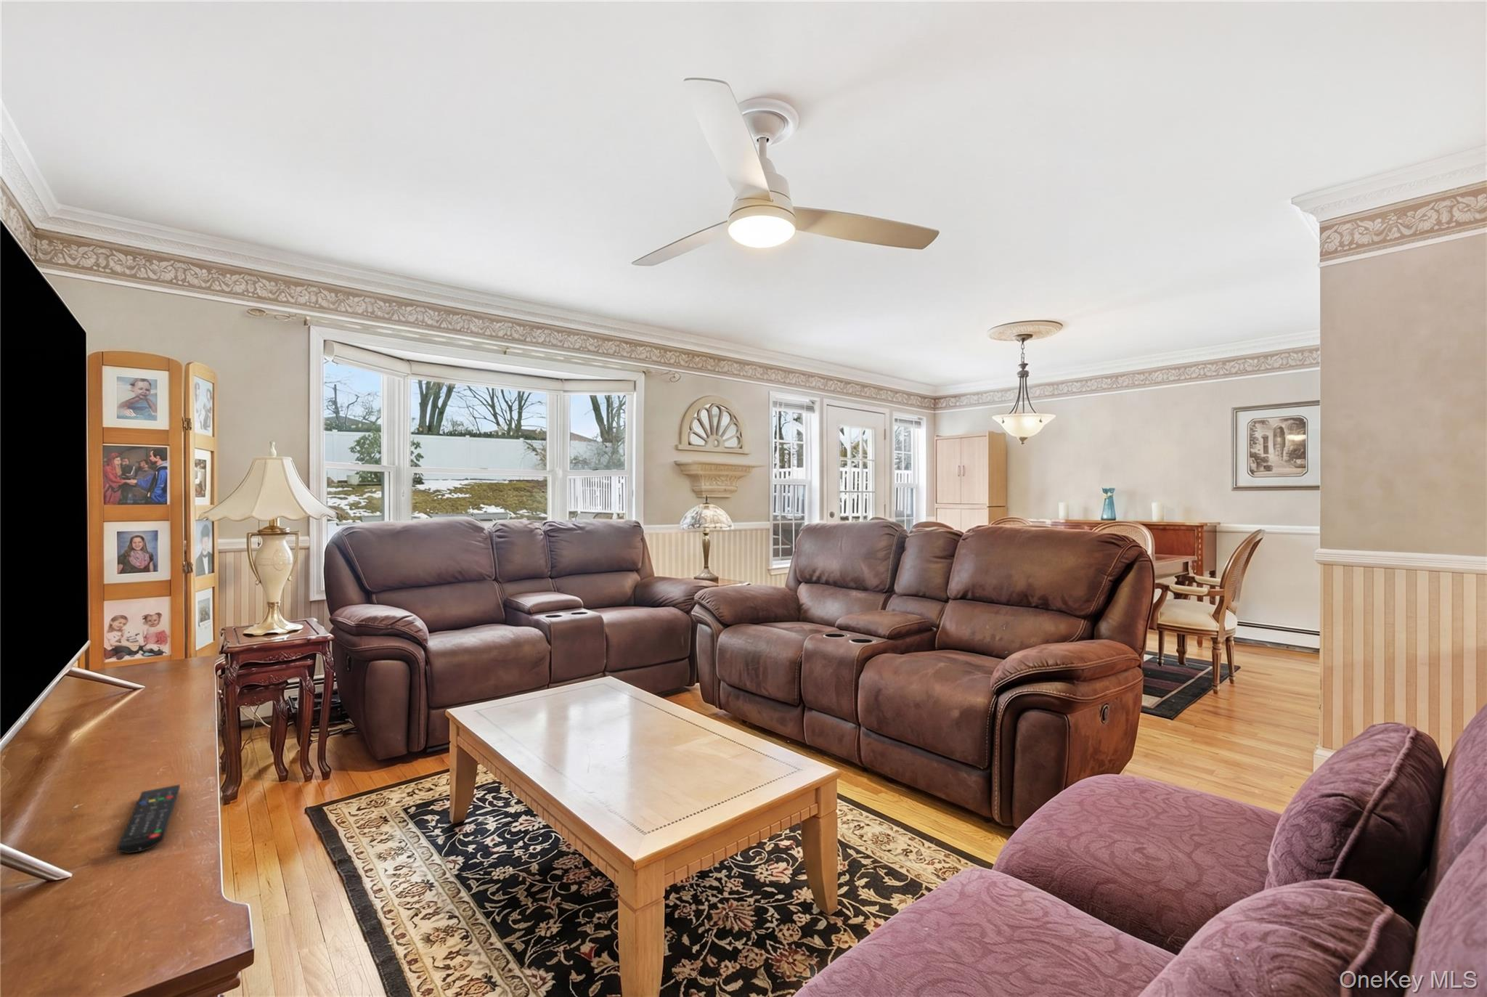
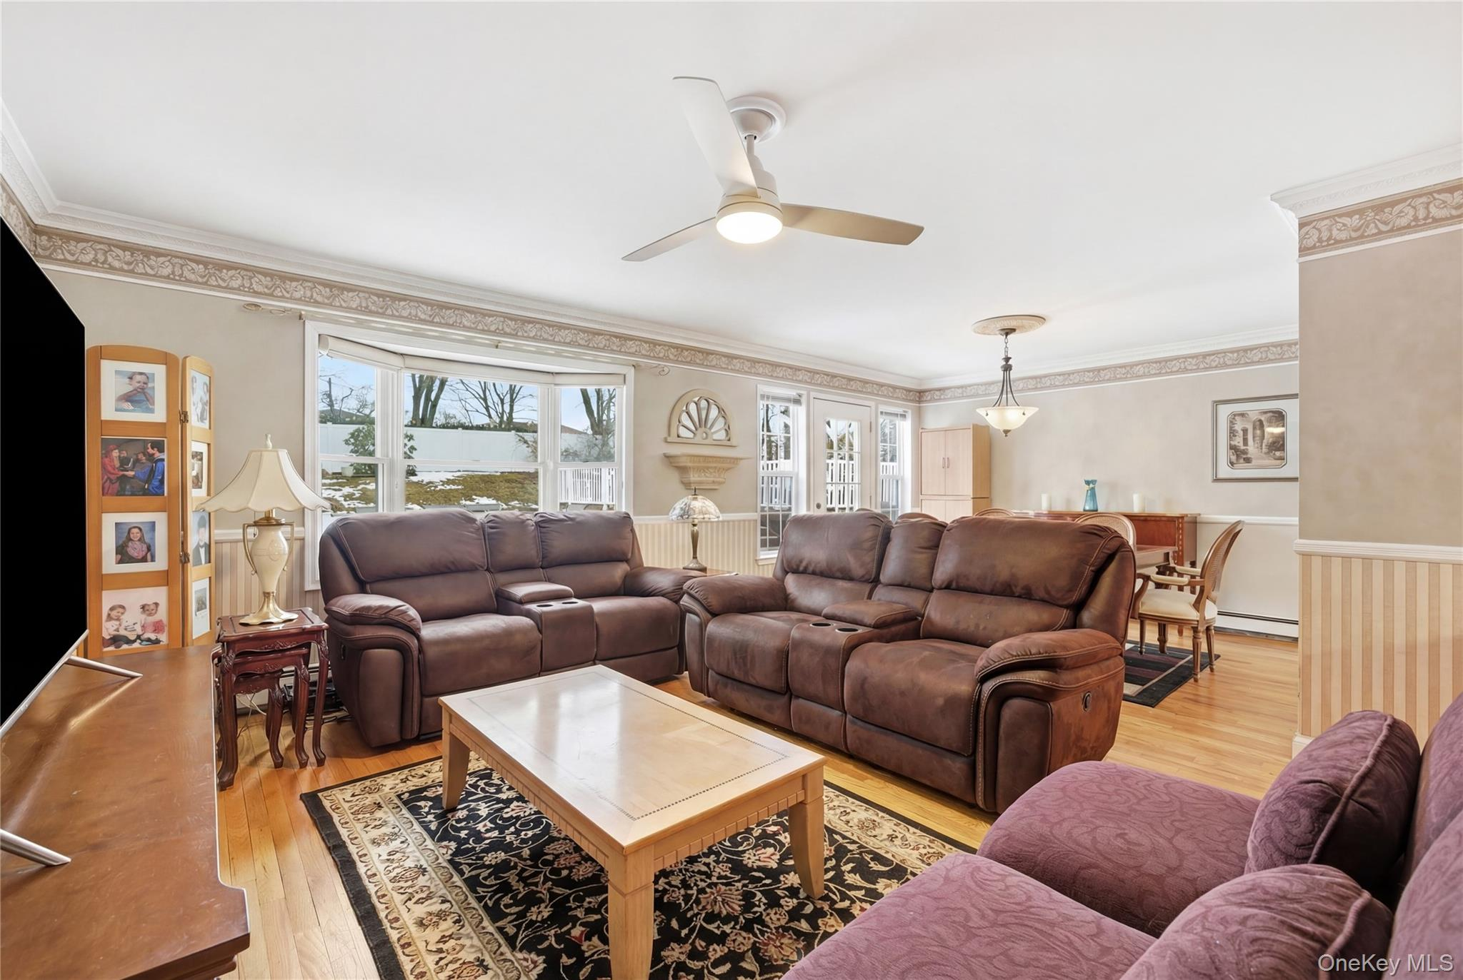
- remote control [116,783,181,853]
